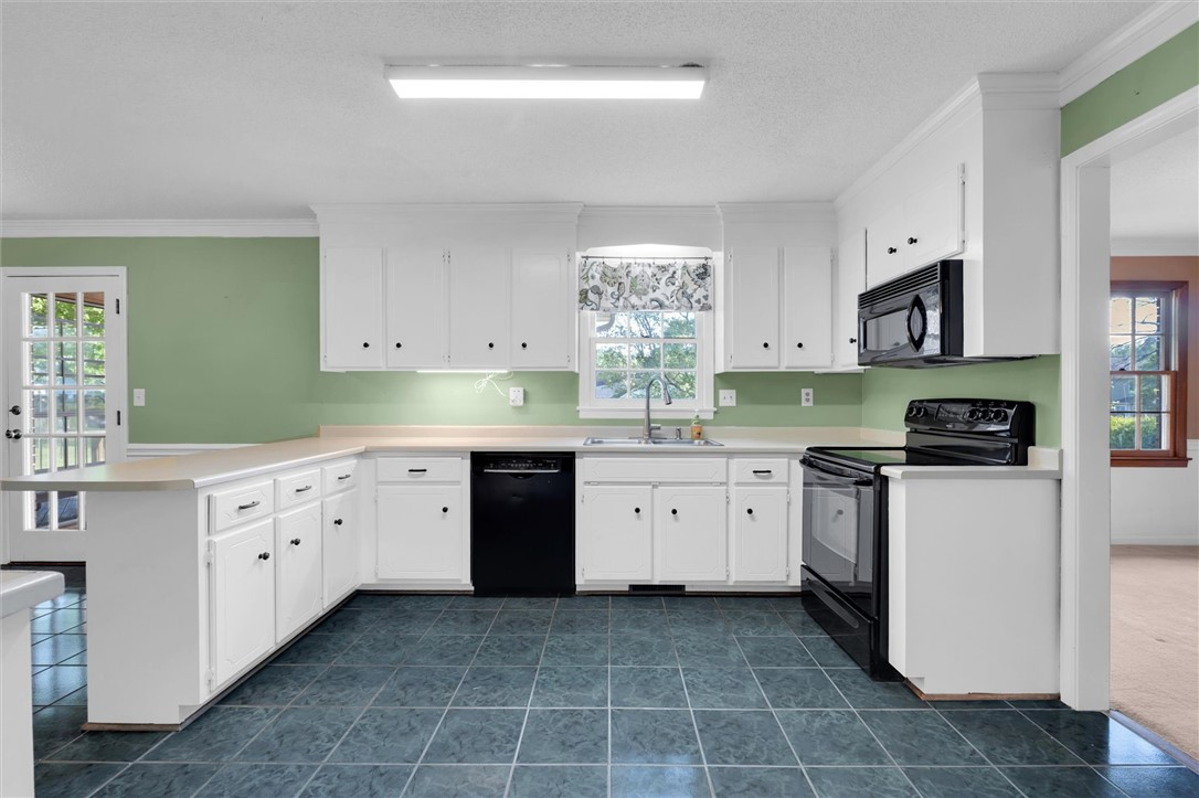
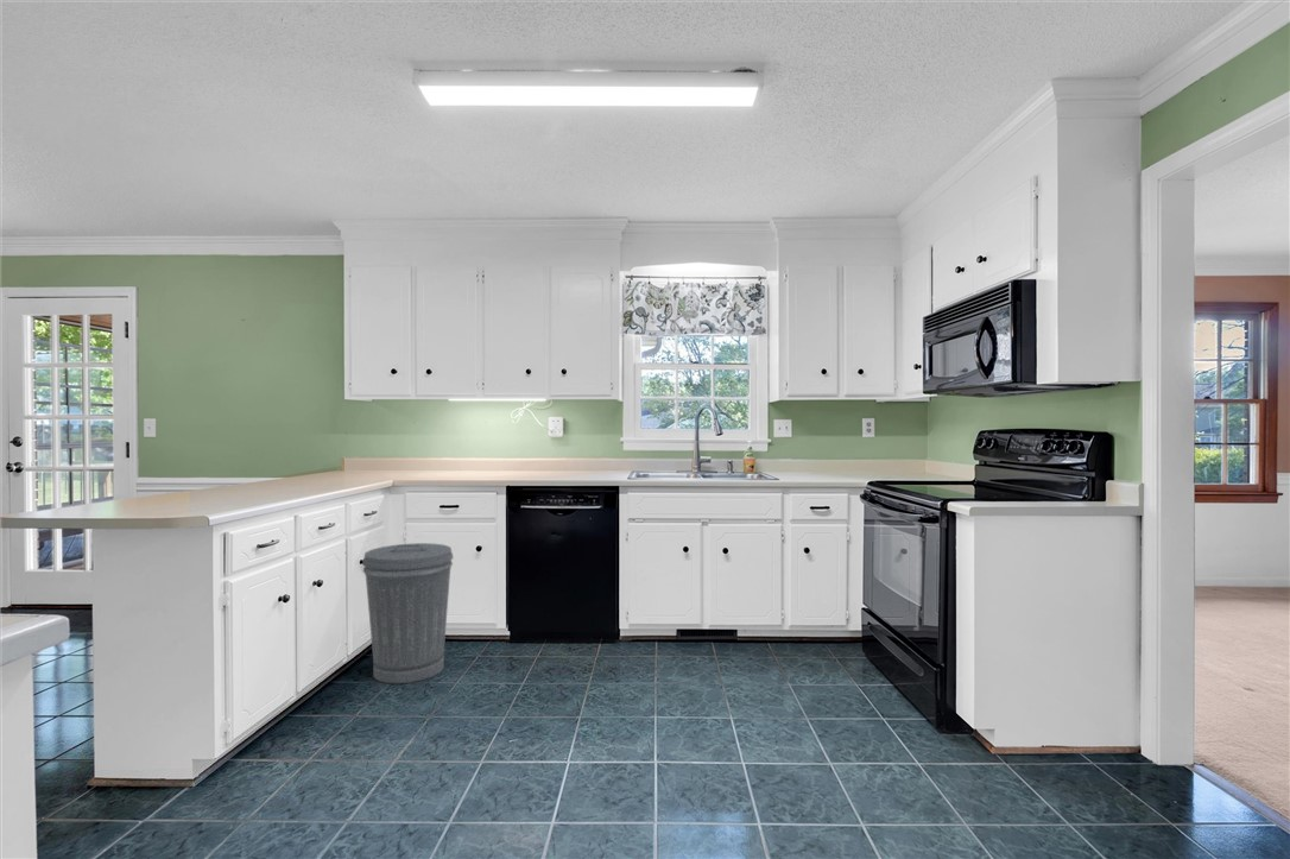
+ trash can [361,542,454,684]
